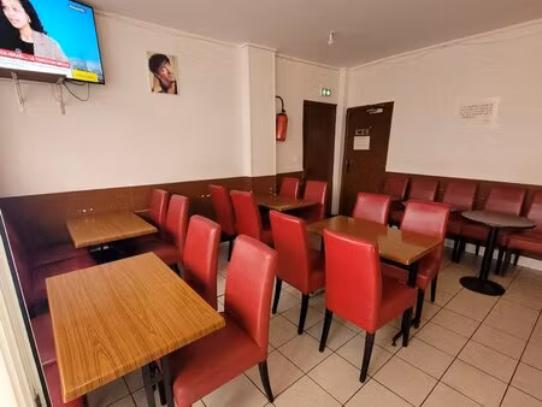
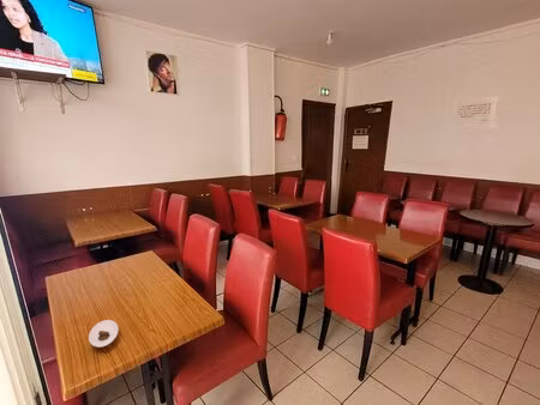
+ saucer [88,319,120,349]
